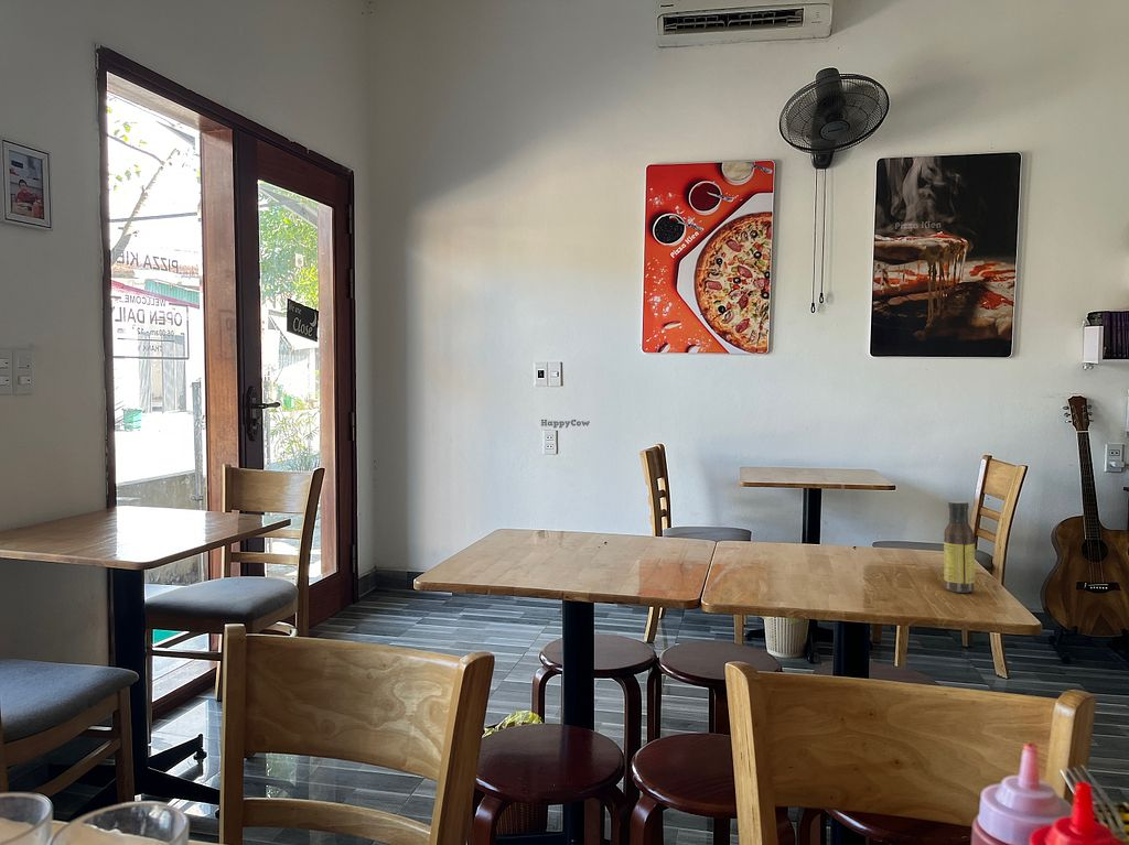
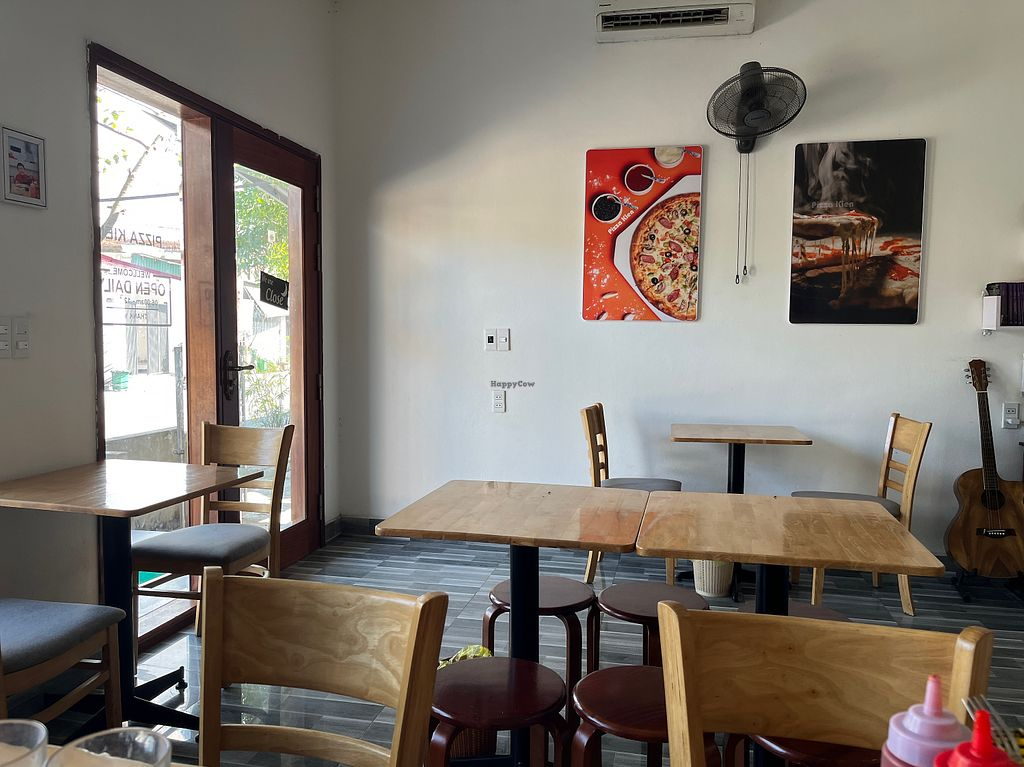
- sauce bottle [943,500,976,594]
